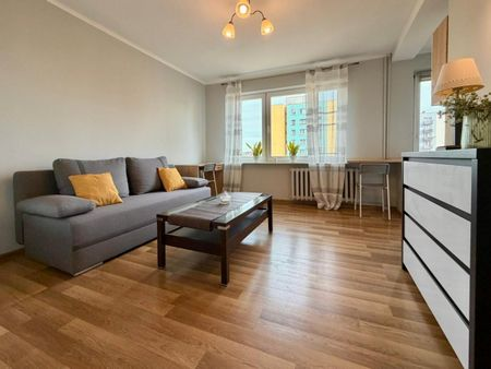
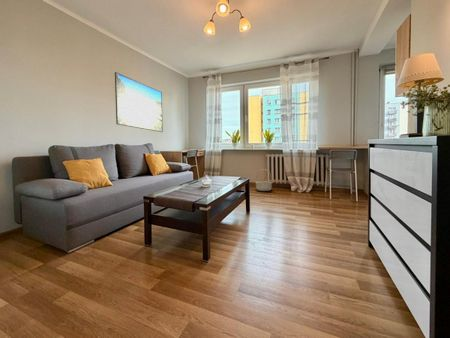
+ basket [254,168,273,192]
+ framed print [114,71,164,133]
